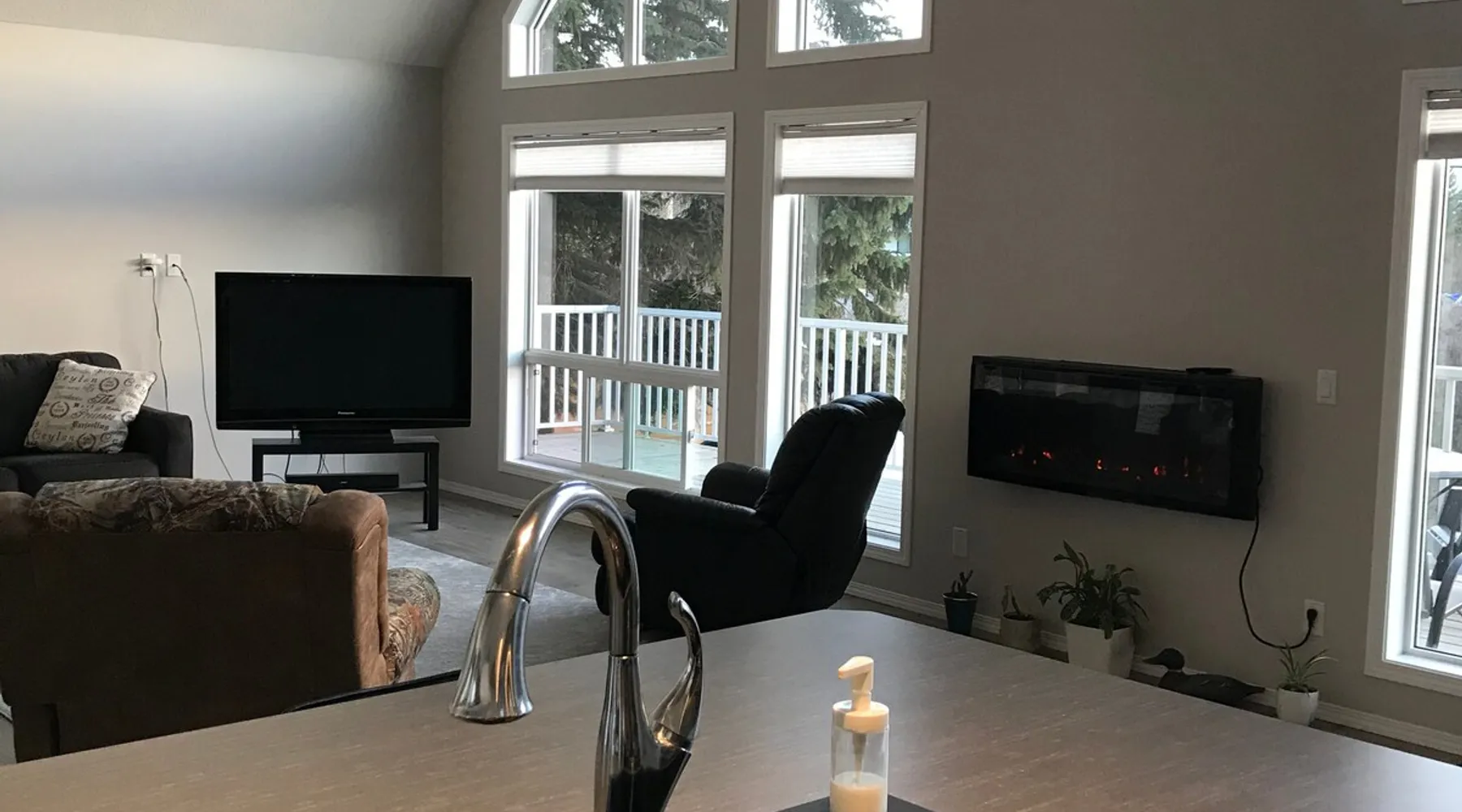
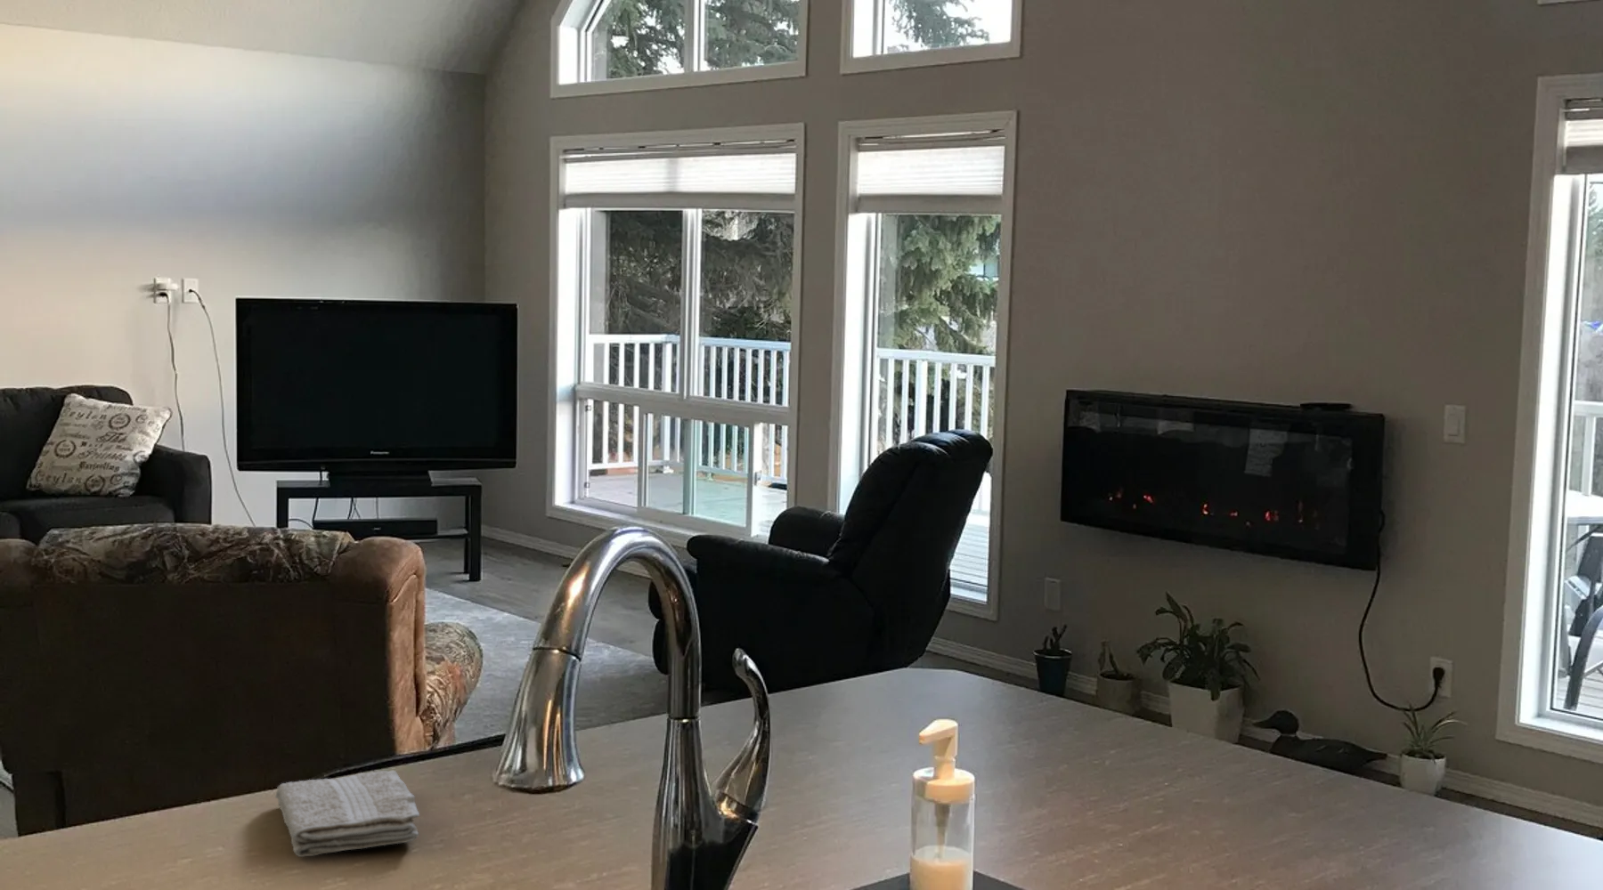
+ washcloth [274,769,420,858]
